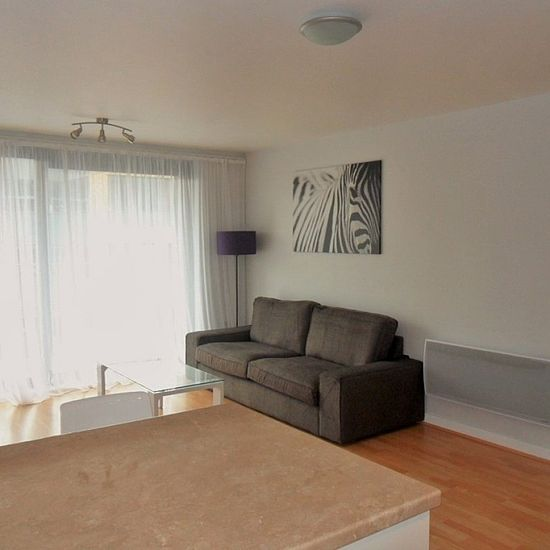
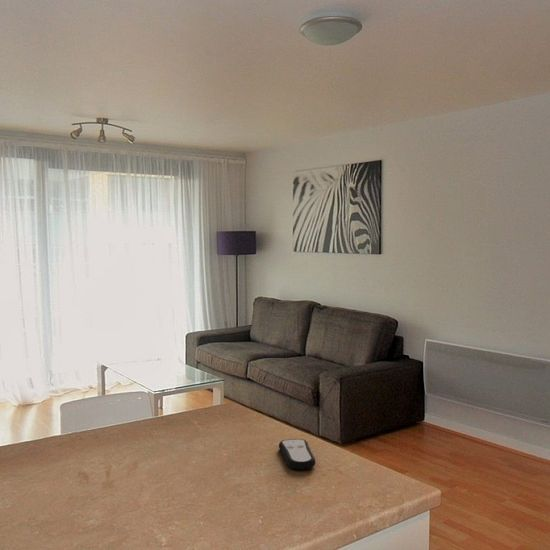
+ remote control [278,438,316,471]
